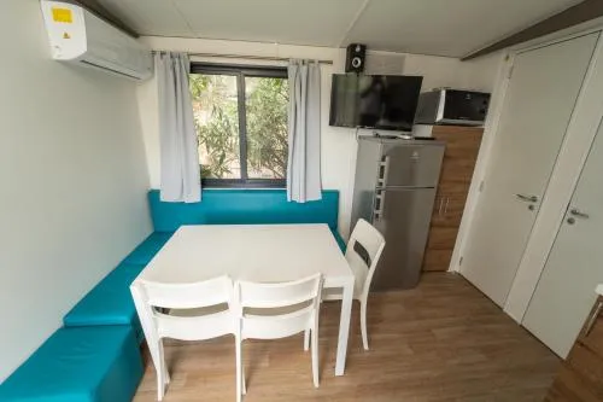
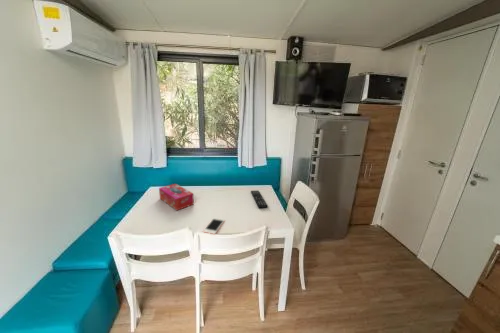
+ tissue box [158,183,195,211]
+ remote control [250,189,269,209]
+ cell phone [202,217,226,235]
